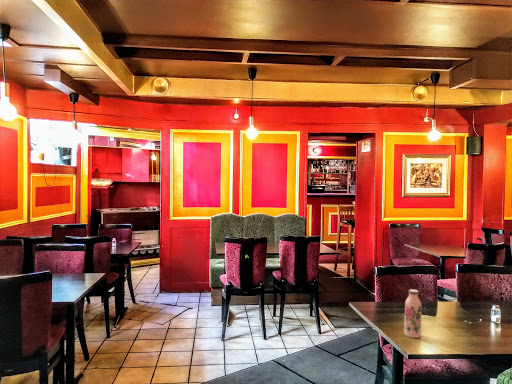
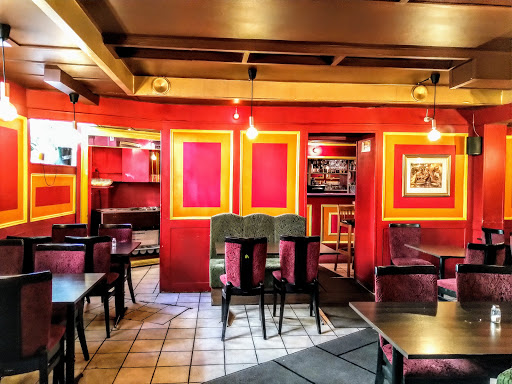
- water bottle [403,288,422,339]
